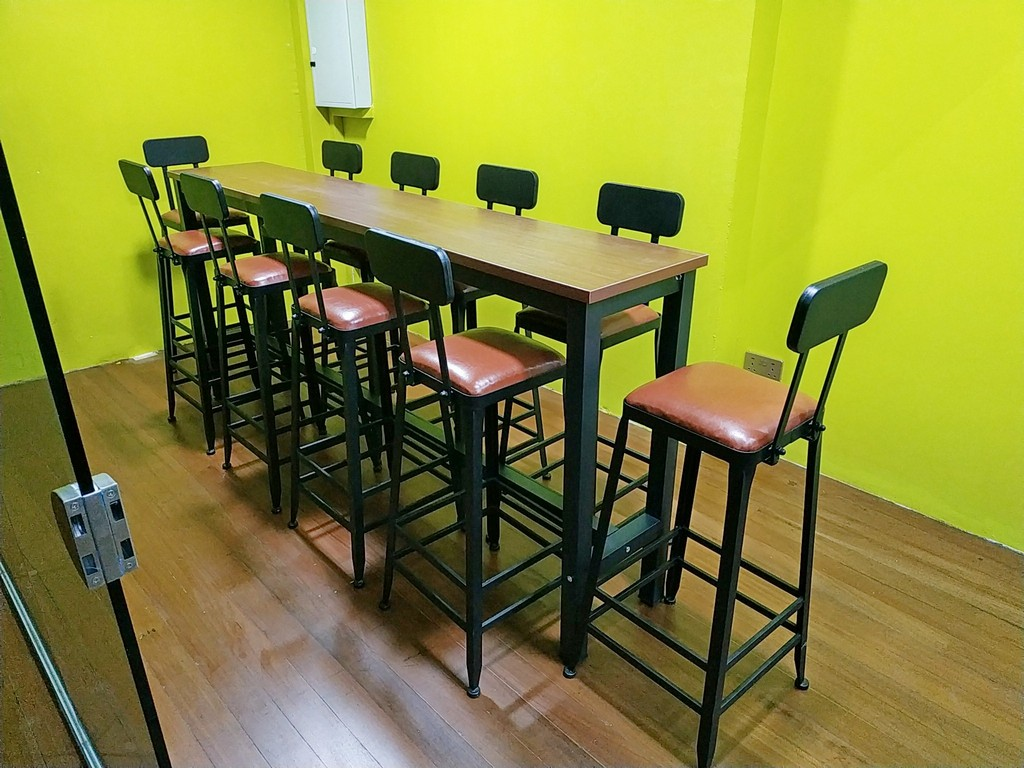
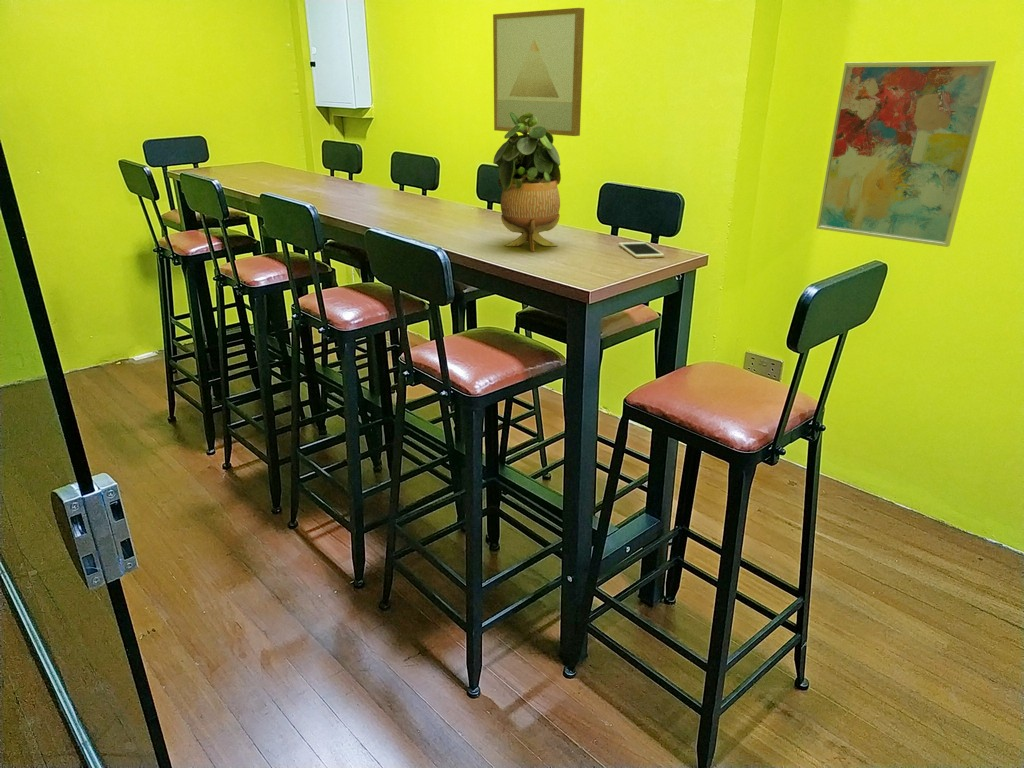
+ wall art [492,7,585,137]
+ wall art [815,60,997,248]
+ potted plant [492,112,562,253]
+ cell phone [618,241,665,259]
